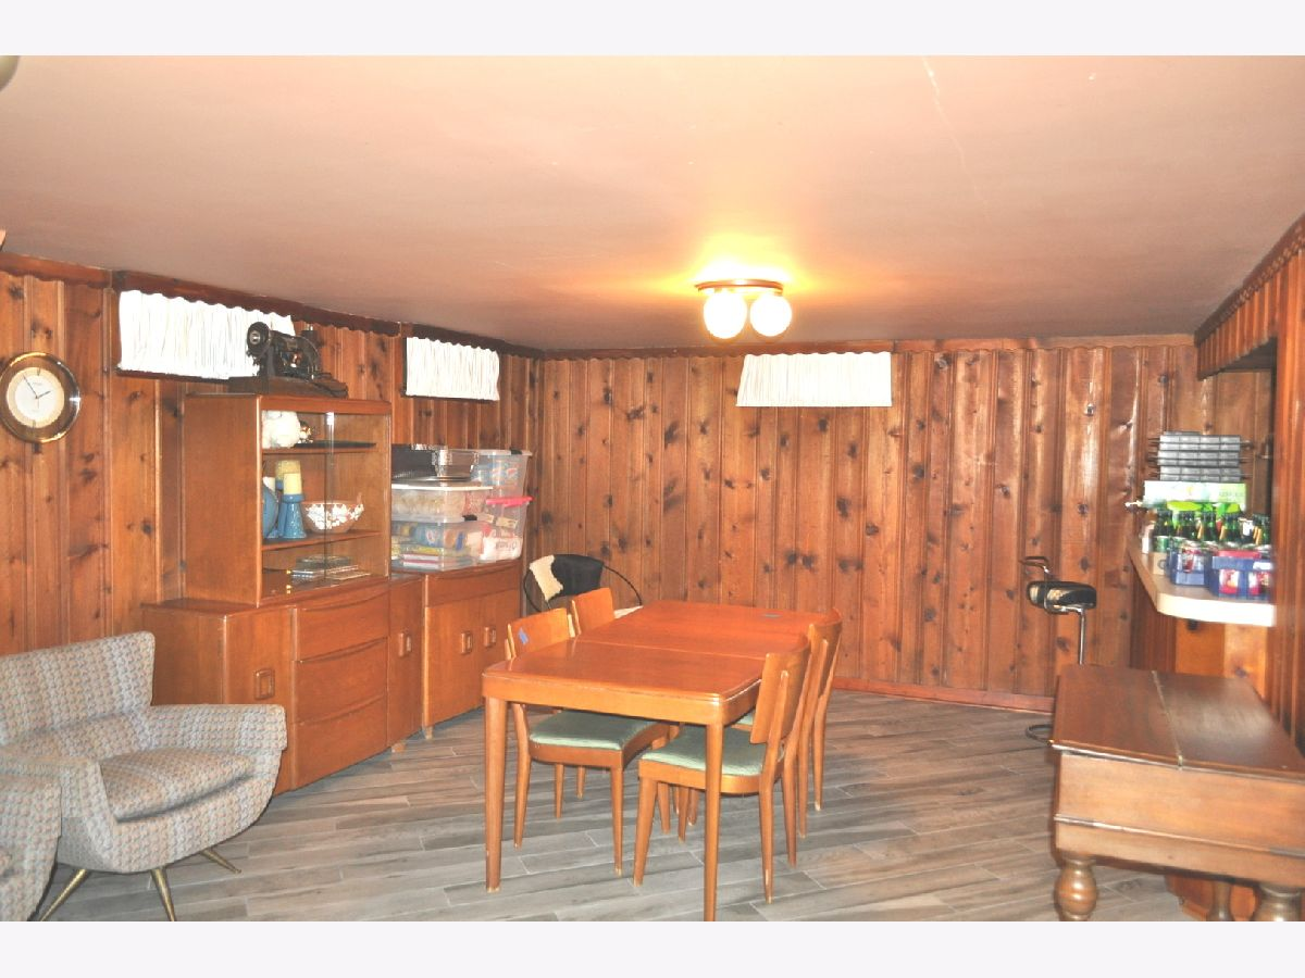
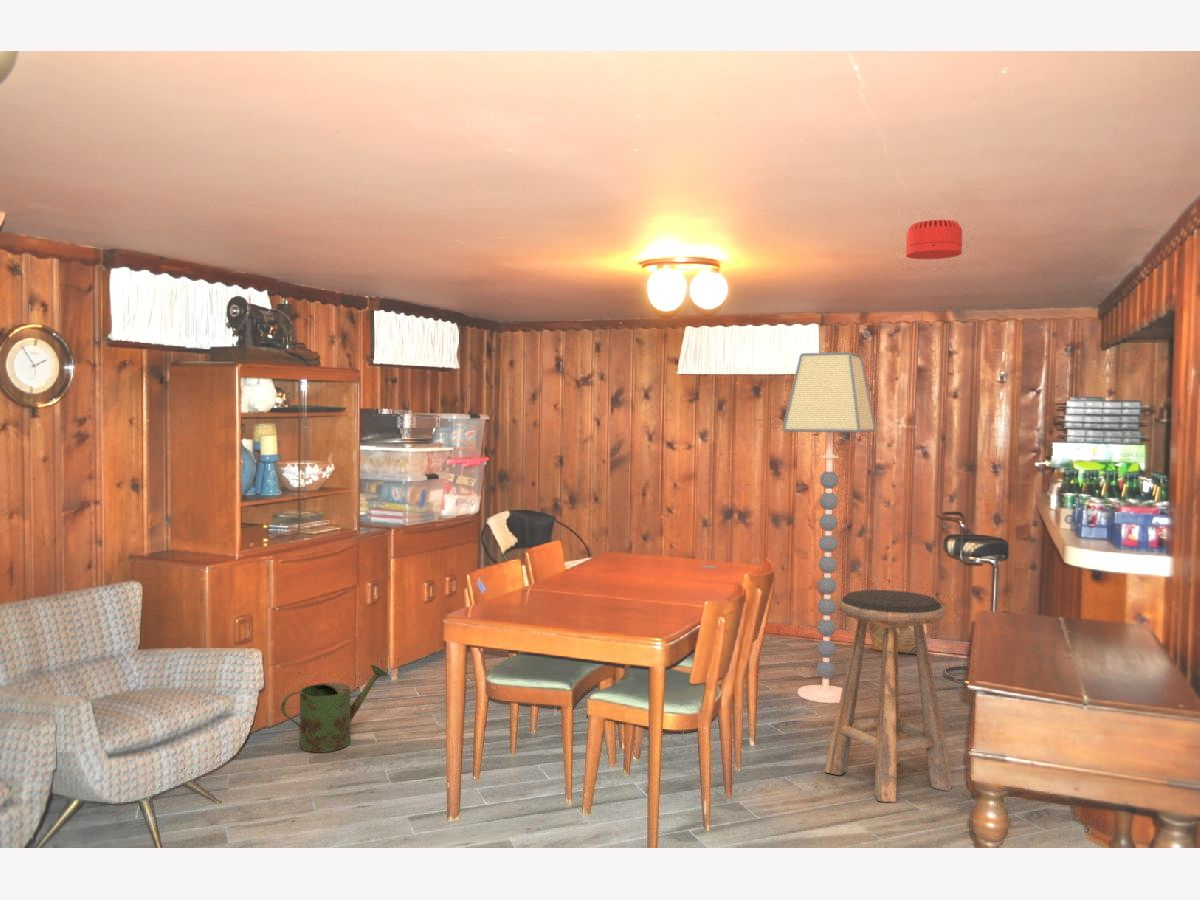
+ floor lamp [781,351,877,704]
+ watering can [280,664,389,754]
+ stool [824,589,954,803]
+ smoke detector [905,219,963,260]
+ basket [868,623,928,655]
